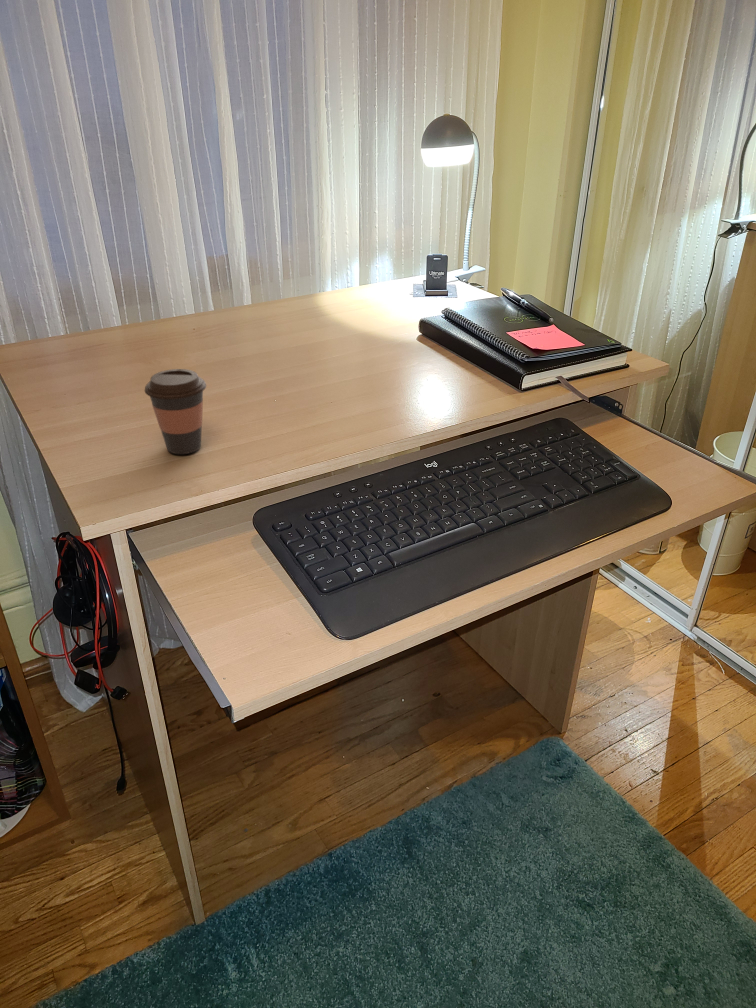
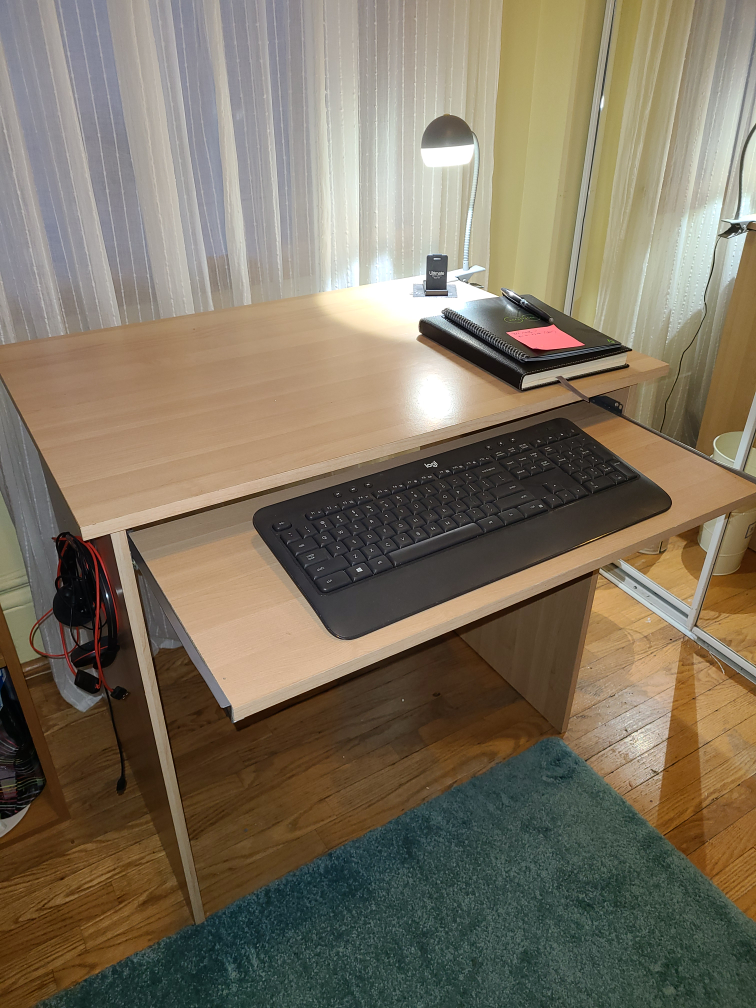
- coffee cup [144,368,207,455]
